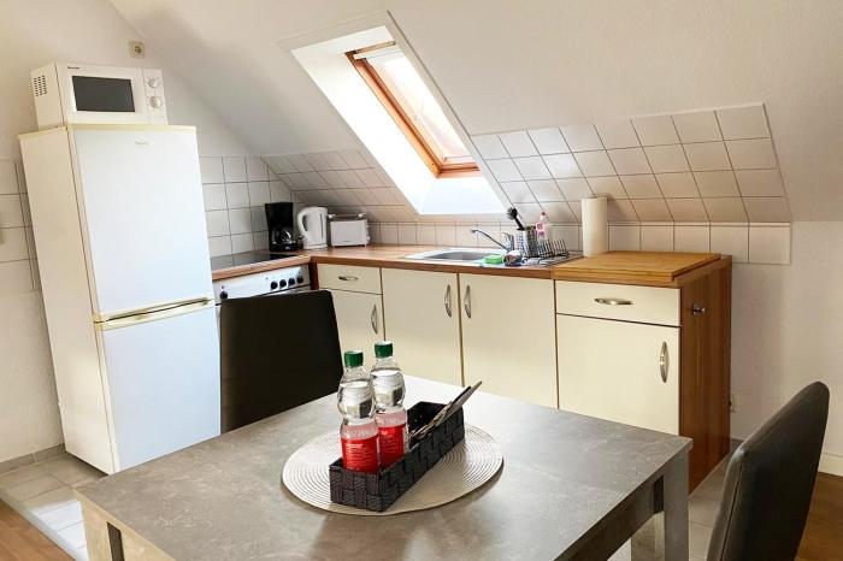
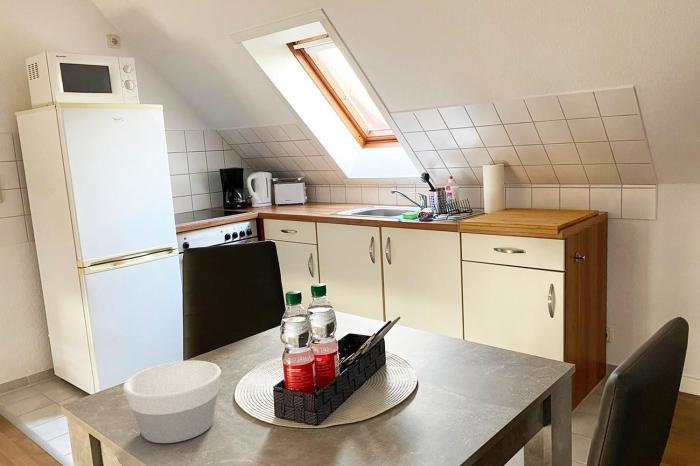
+ bowl [122,360,222,444]
